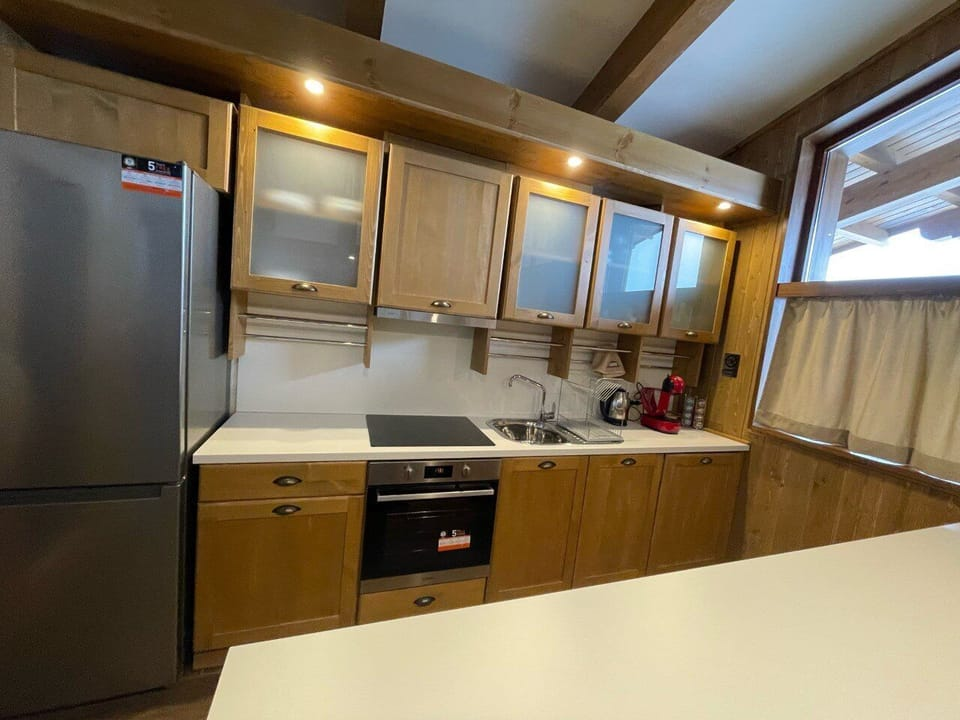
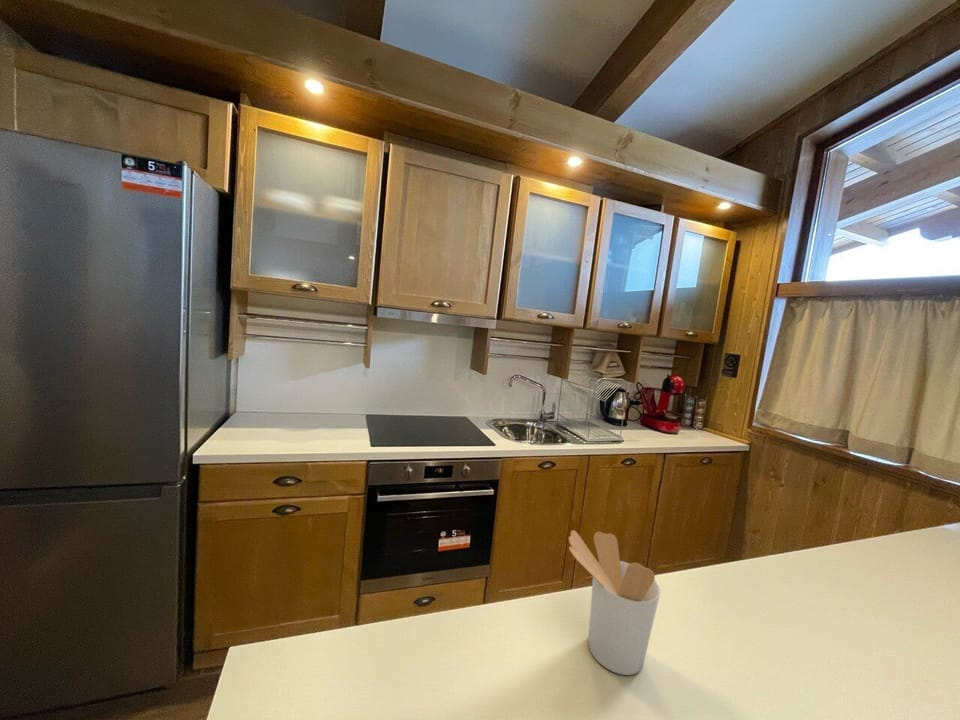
+ utensil holder [568,529,661,676]
